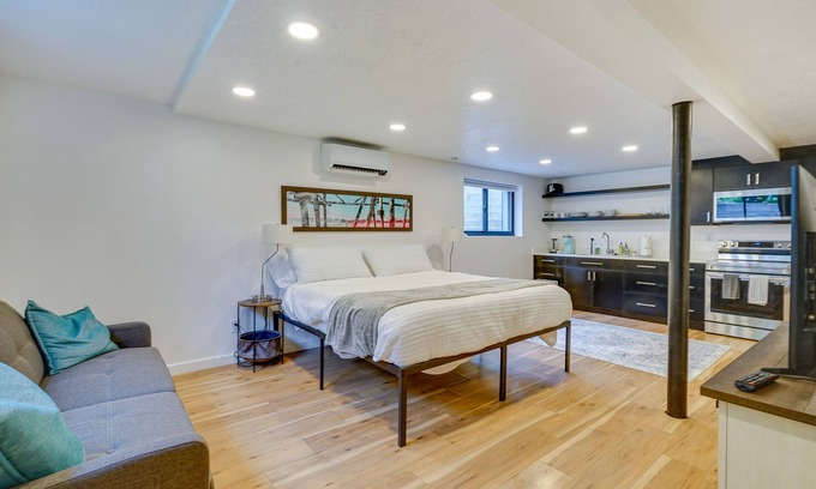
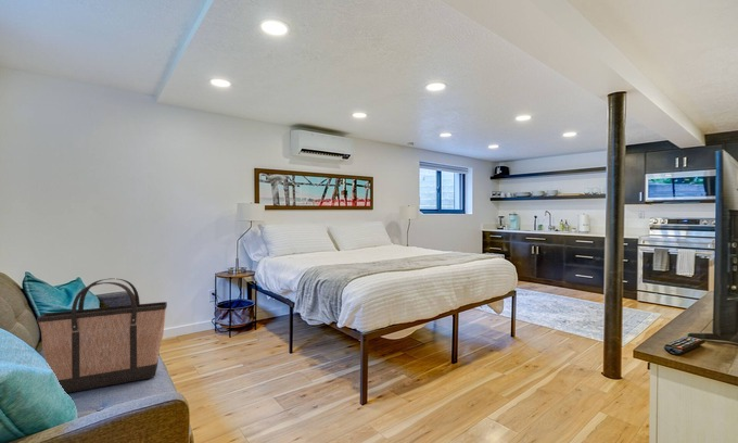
+ shopping bag [36,277,168,394]
